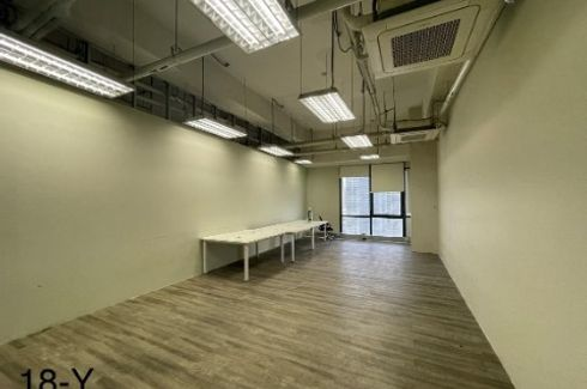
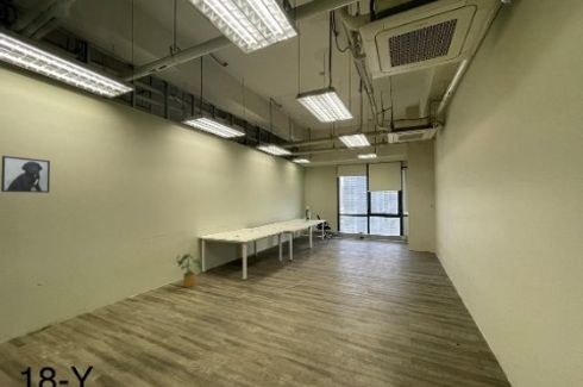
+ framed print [0,155,51,194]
+ house plant [173,252,202,289]
